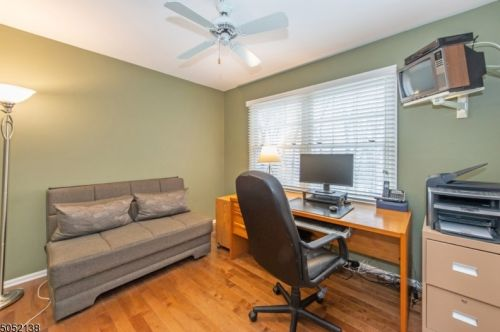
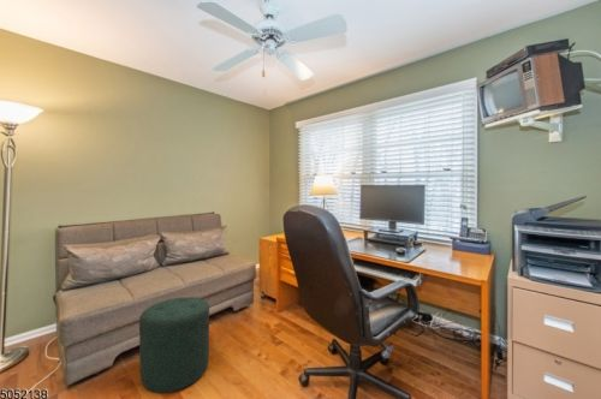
+ ottoman [138,296,210,394]
